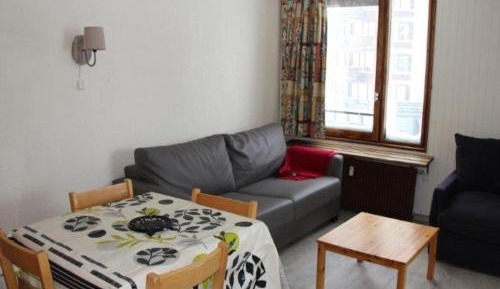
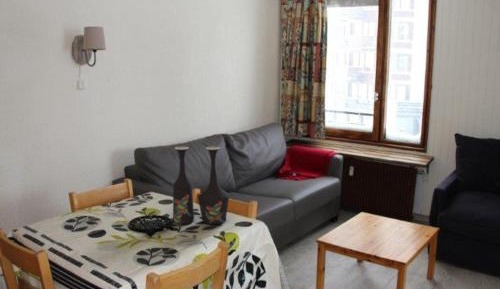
+ vase [172,145,230,226]
